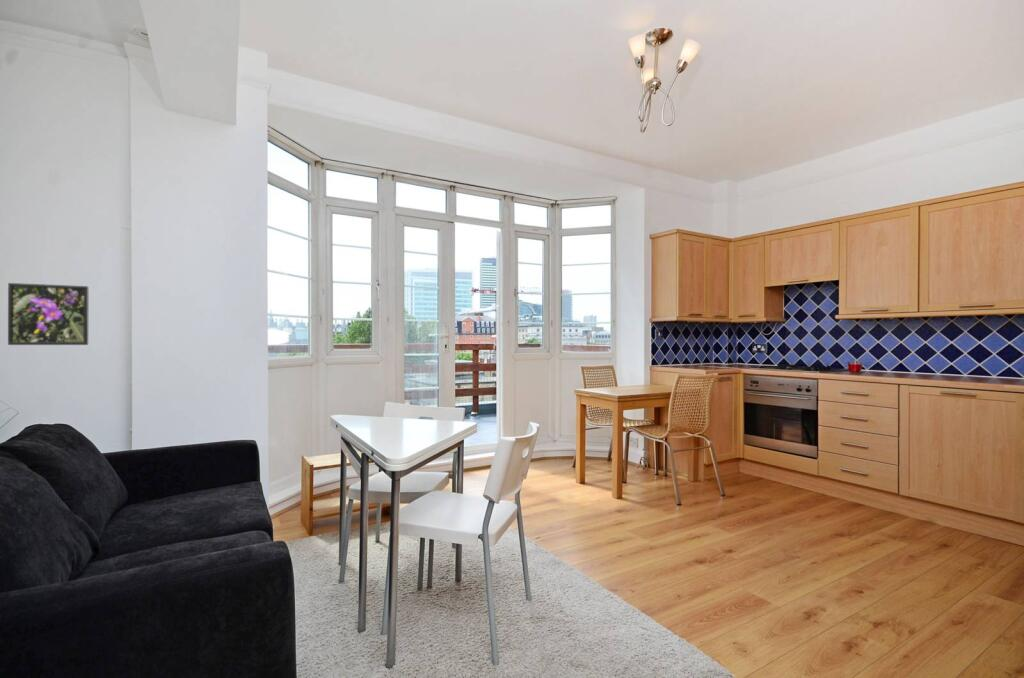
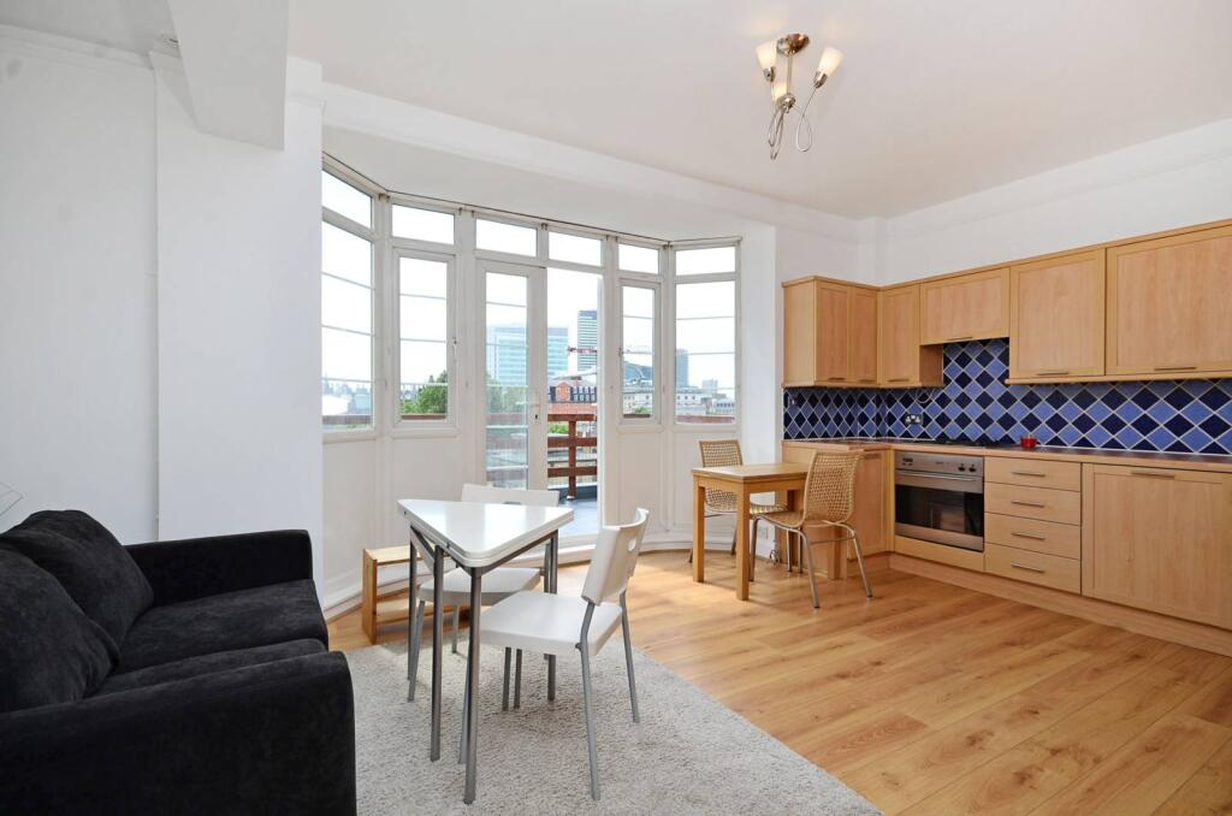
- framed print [7,282,90,346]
